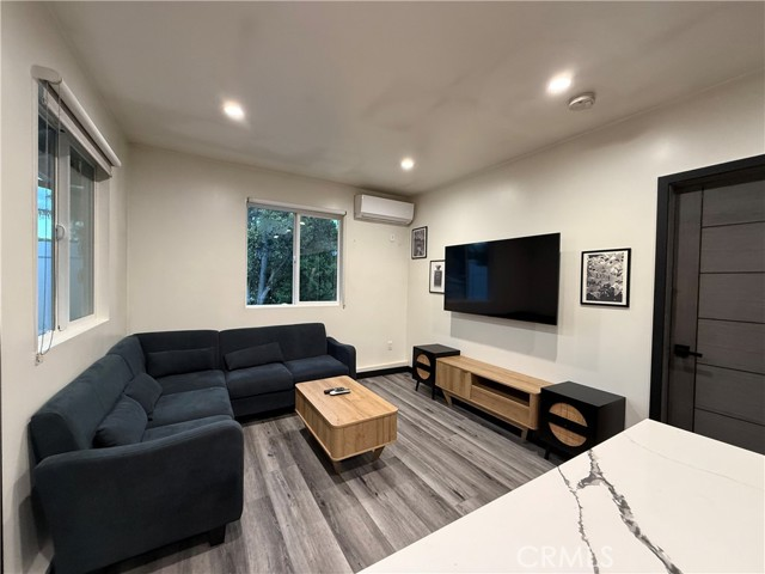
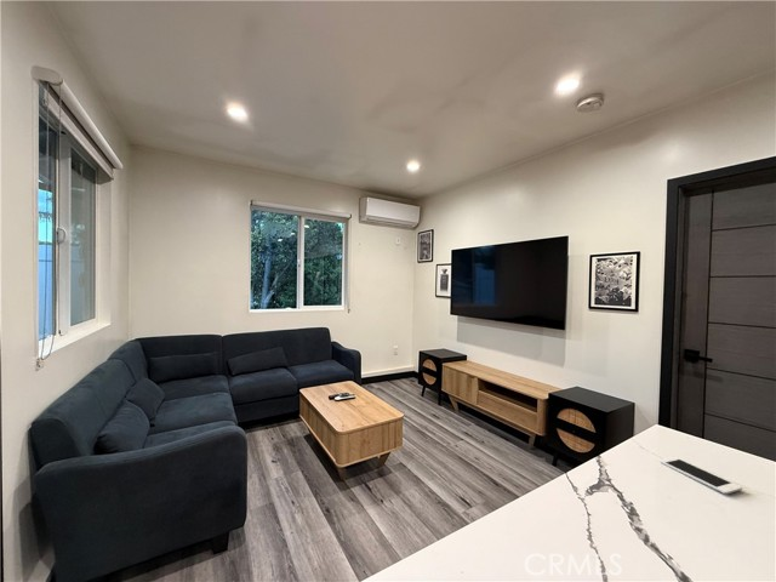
+ cell phone [658,456,743,495]
